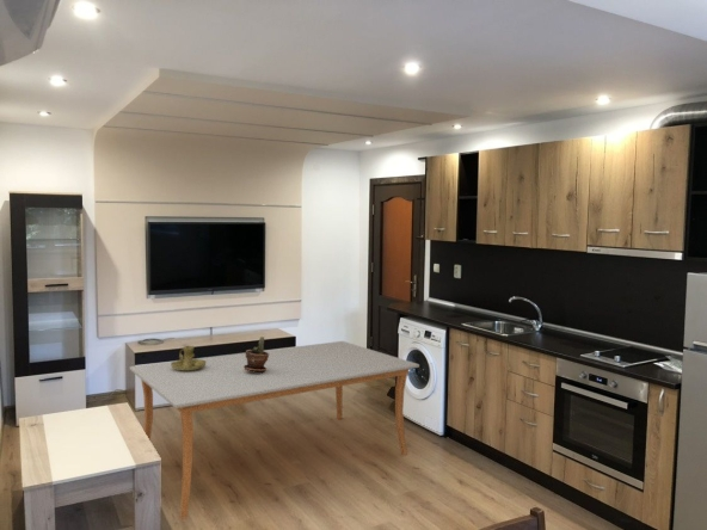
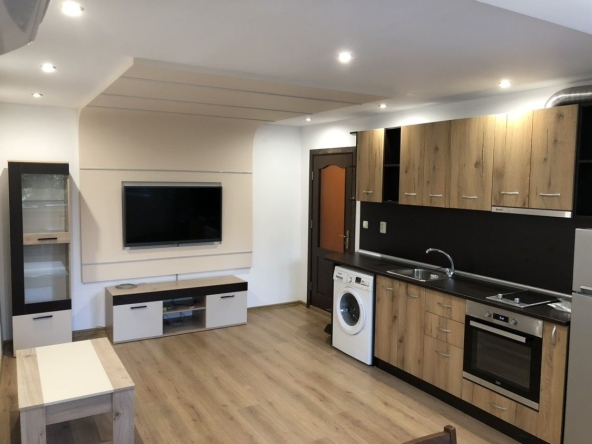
- potted plant [244,335,269,374]
- candle holder [171,345,205,370]
- dining table [128,340,420,520]
